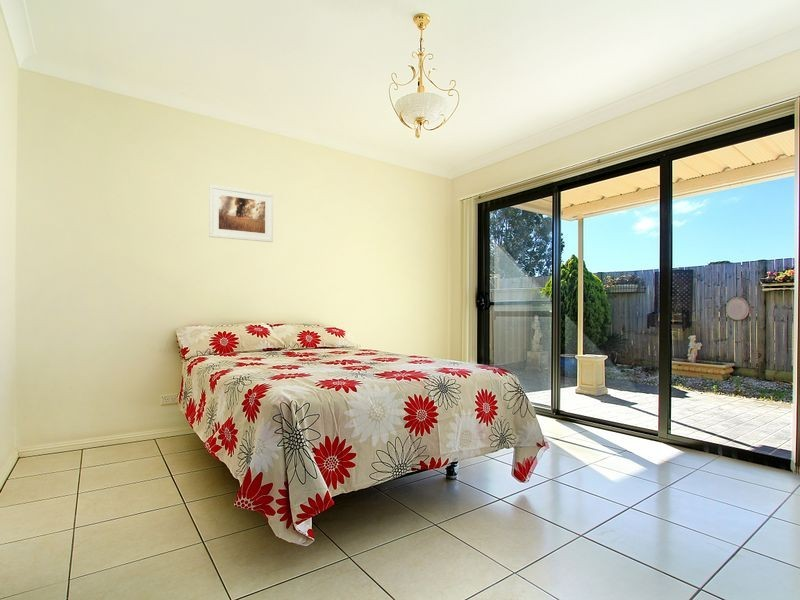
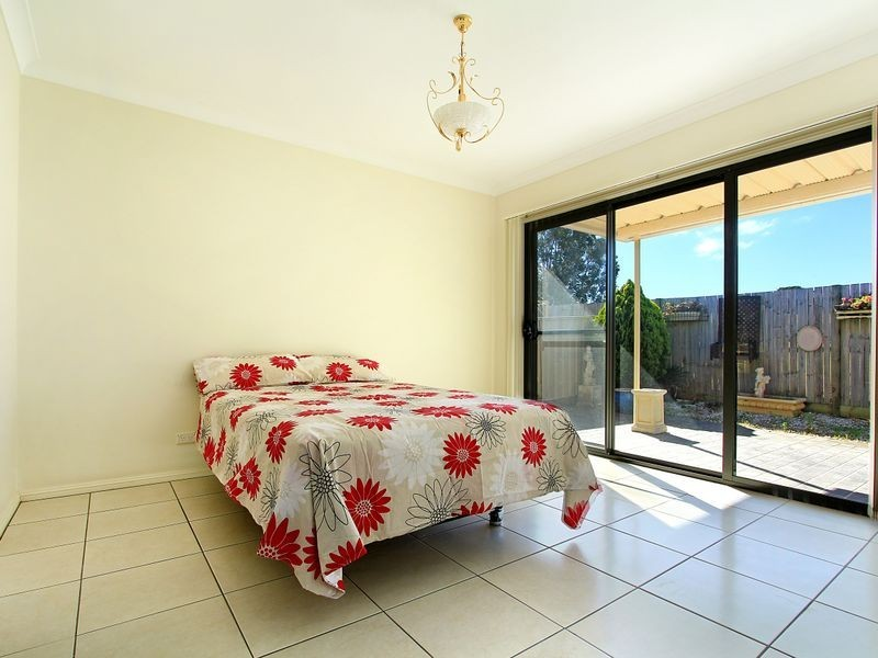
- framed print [208,184,274,243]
